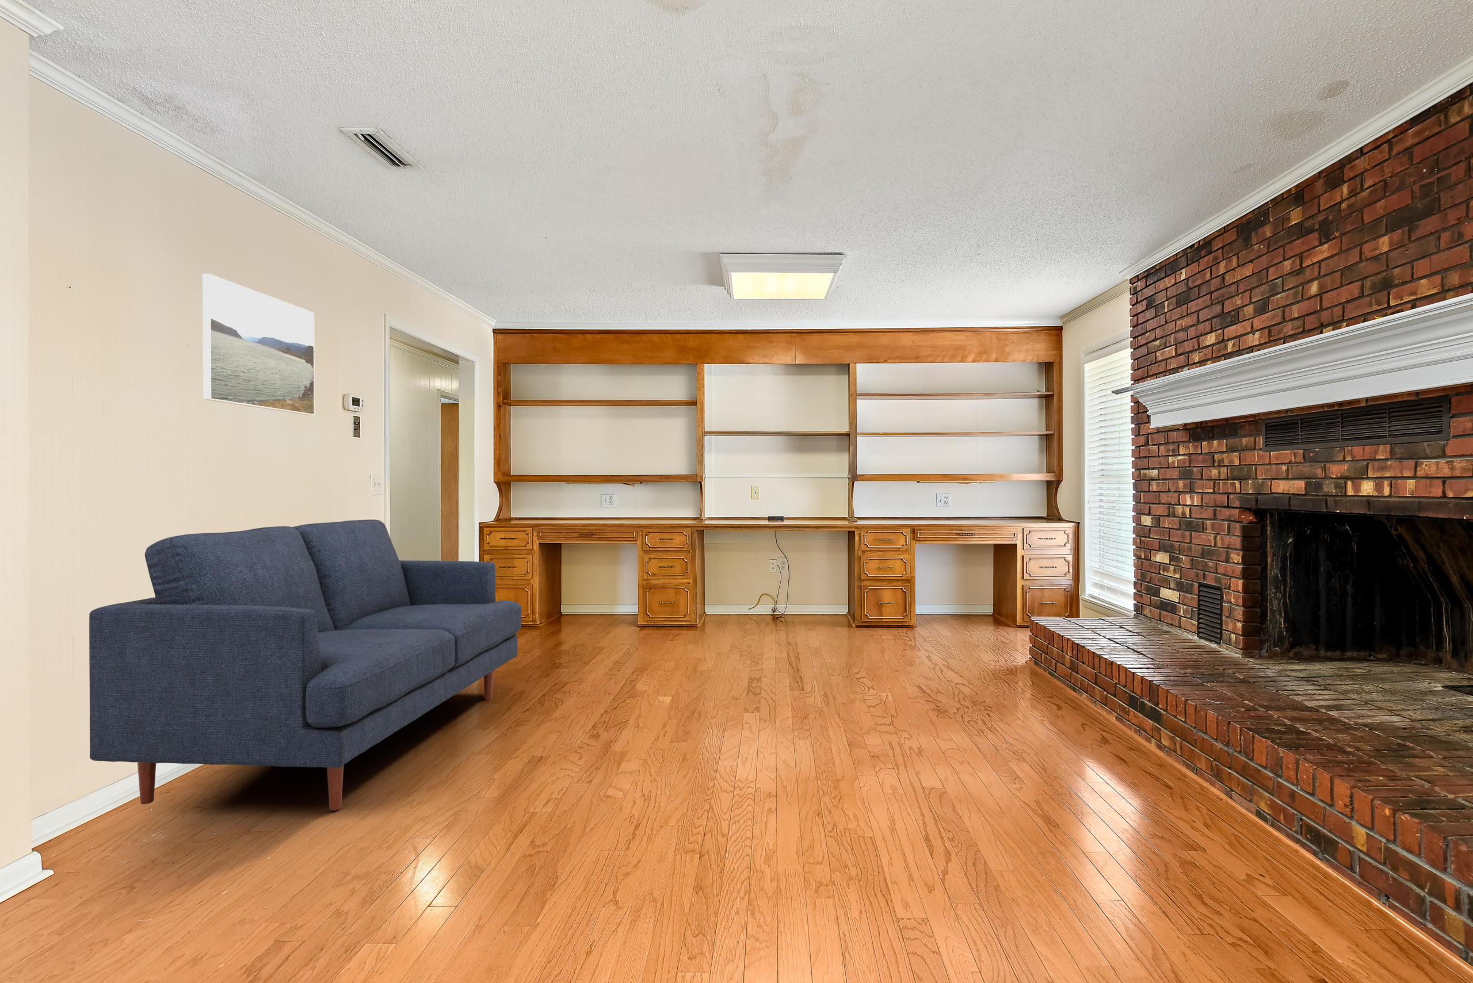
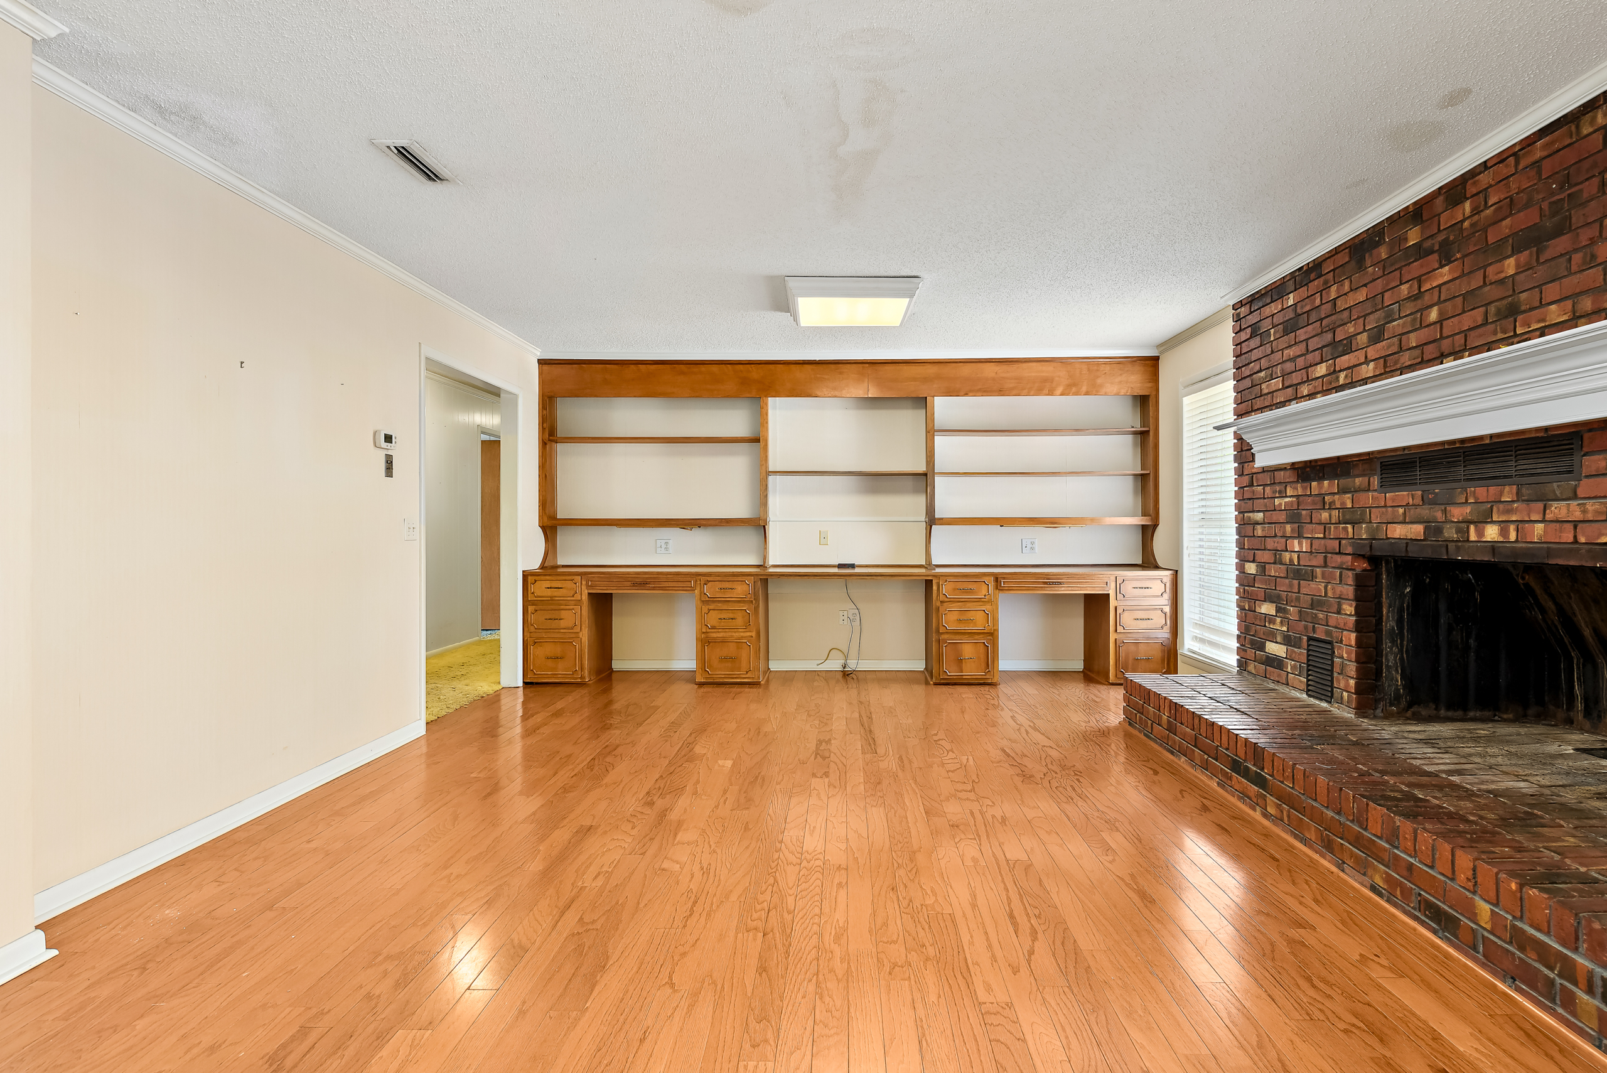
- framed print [202,273,315,416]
- sofa [89,519,521,811]
